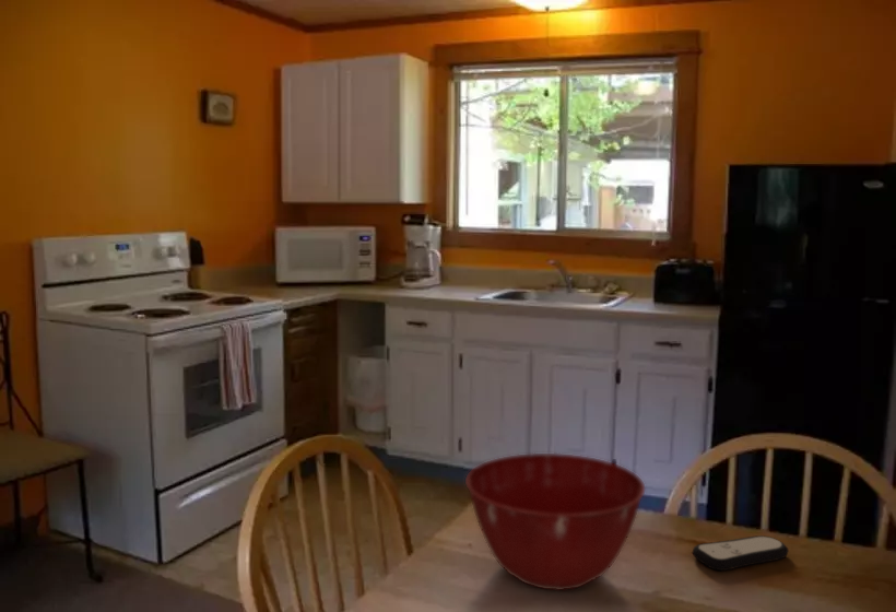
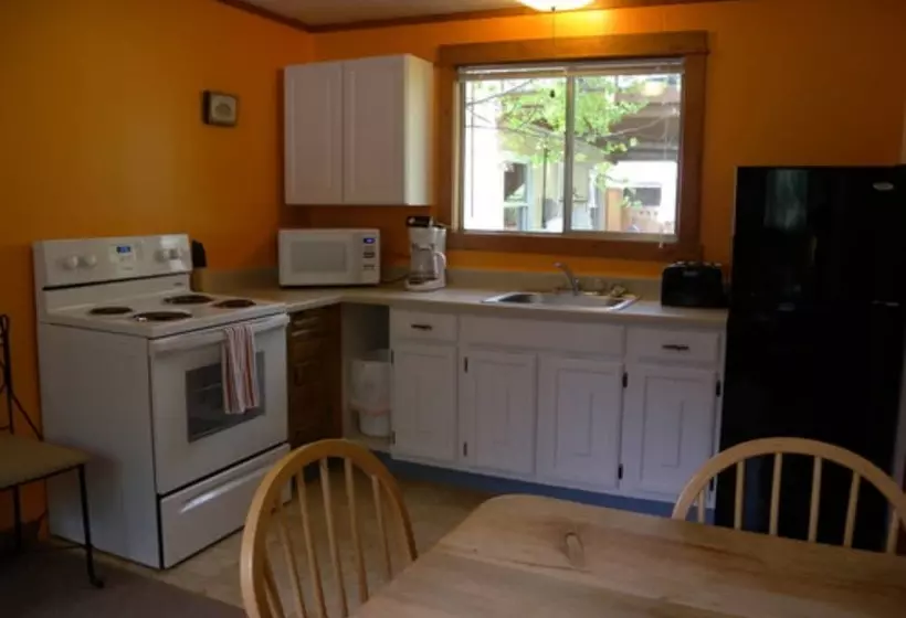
- remote control [691,534,790,572]
- mixing bowl [464,452,646,591]
